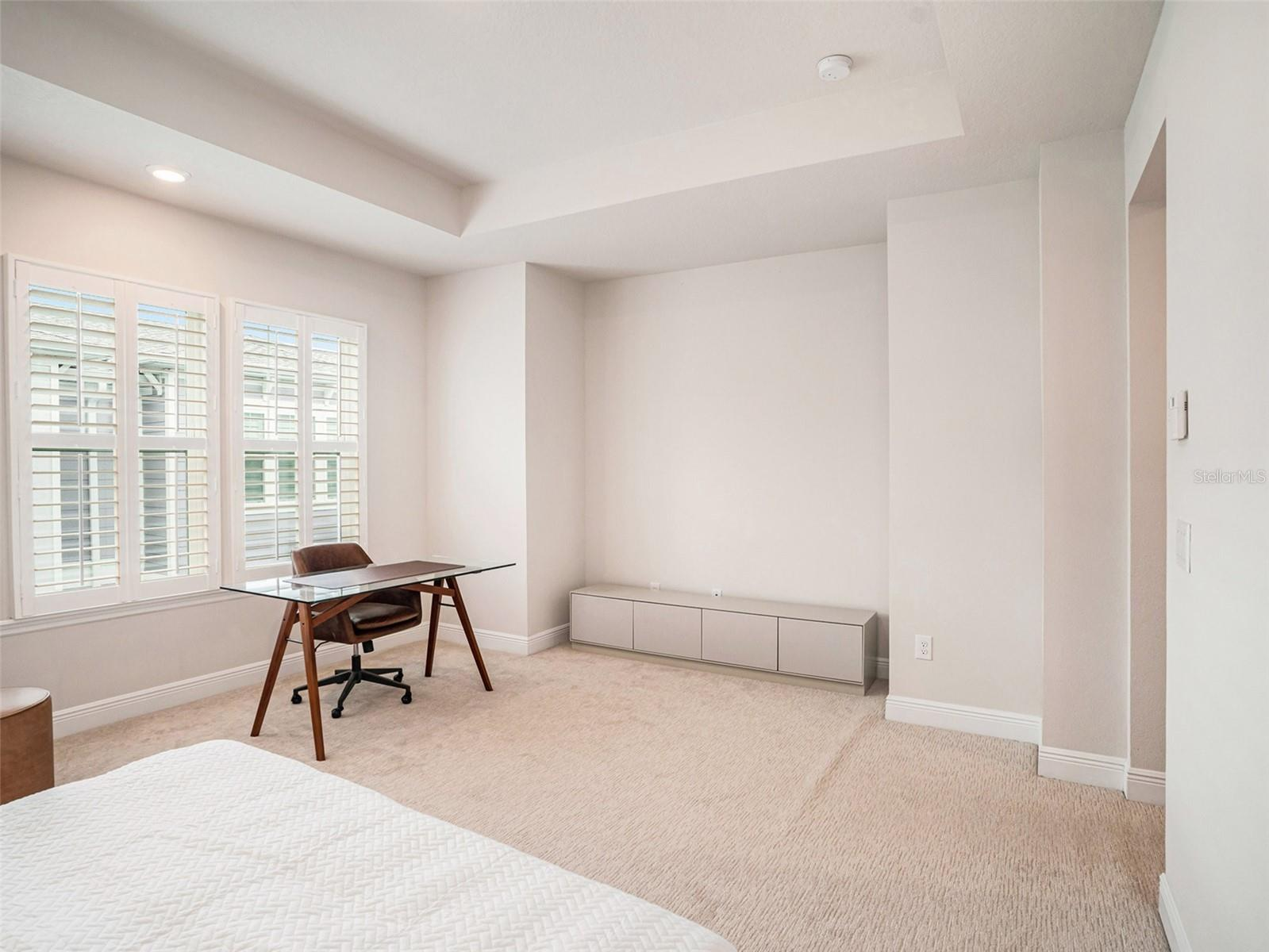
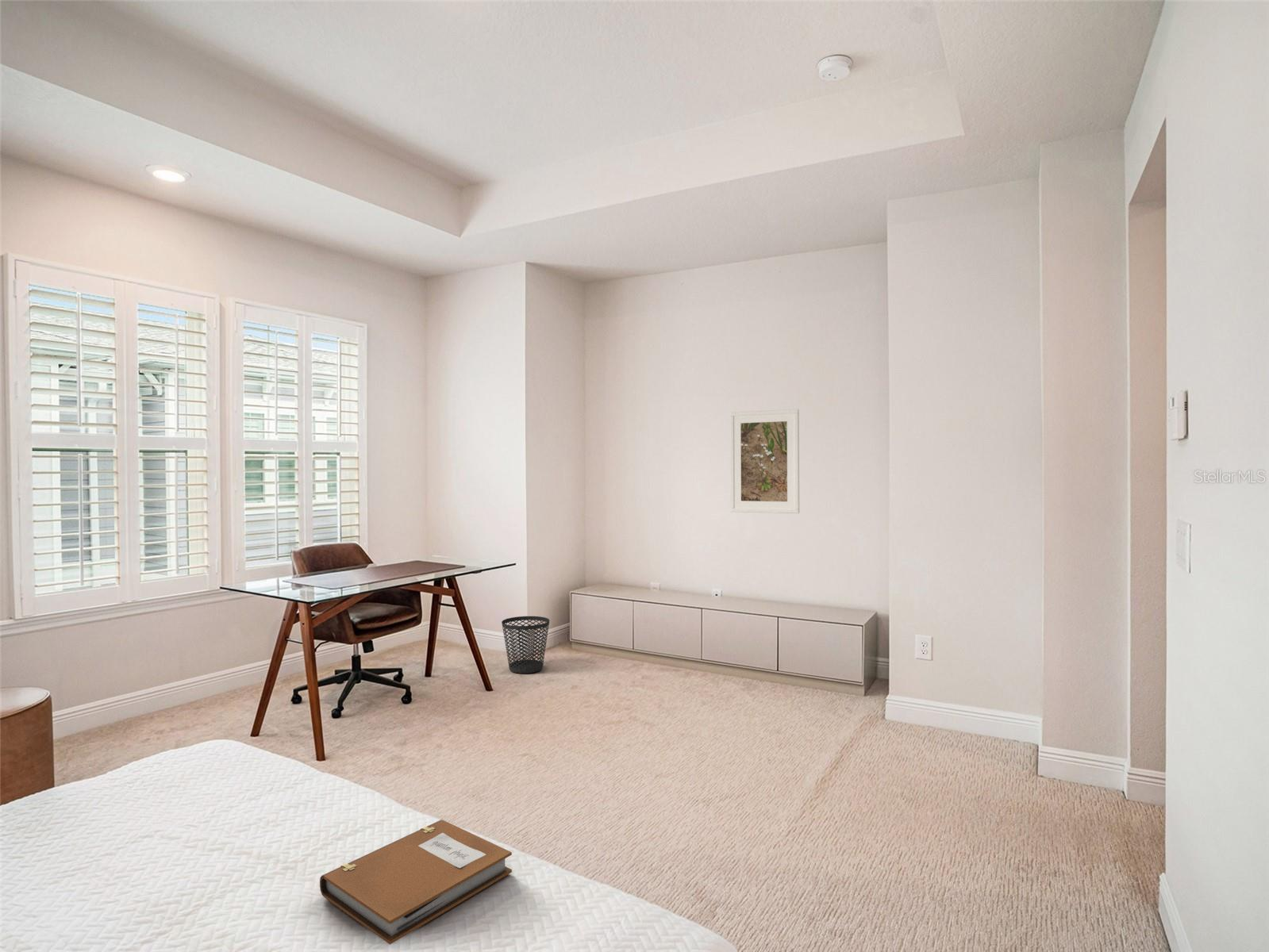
+ notebook [319,820,513,945]
+ wastebasket [501,616,550,674]
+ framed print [729,409,800,514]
